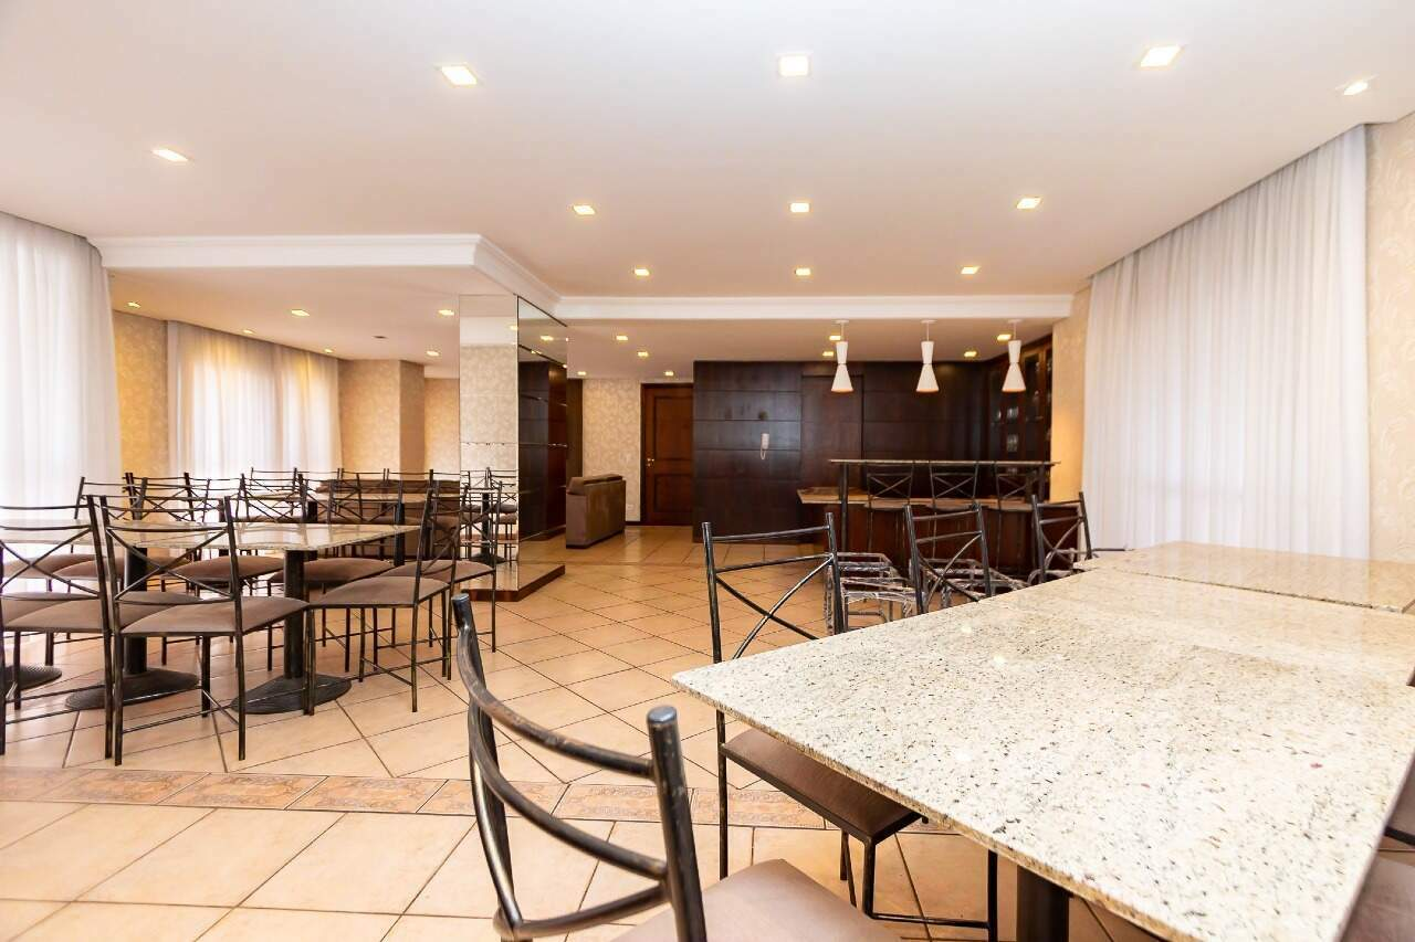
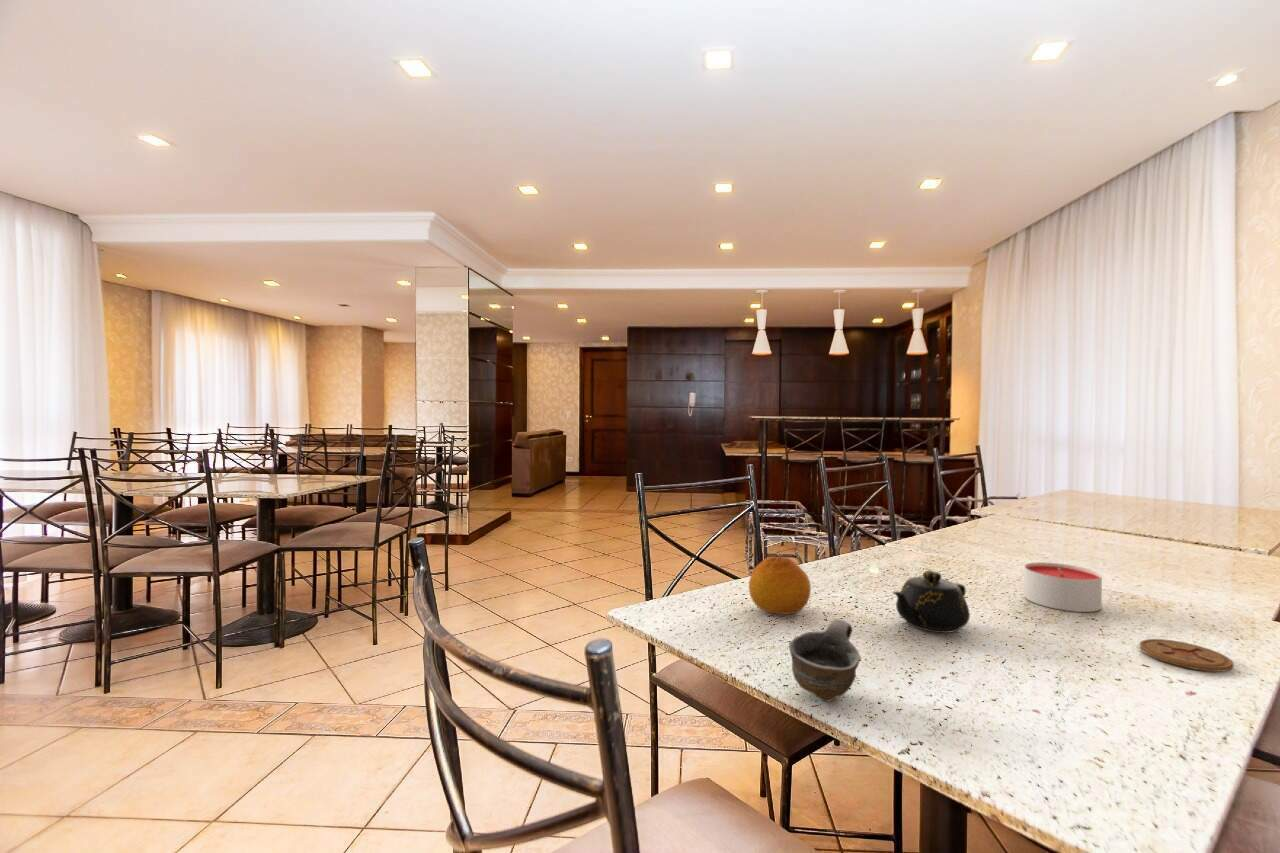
+ coaster [1139,638,1235,673]
+ cup [788,618,862,703]
+ teapot [892,570,971,634]
+ fruit [748,555,812,615]
+ candle [1023,561,1103,613]
